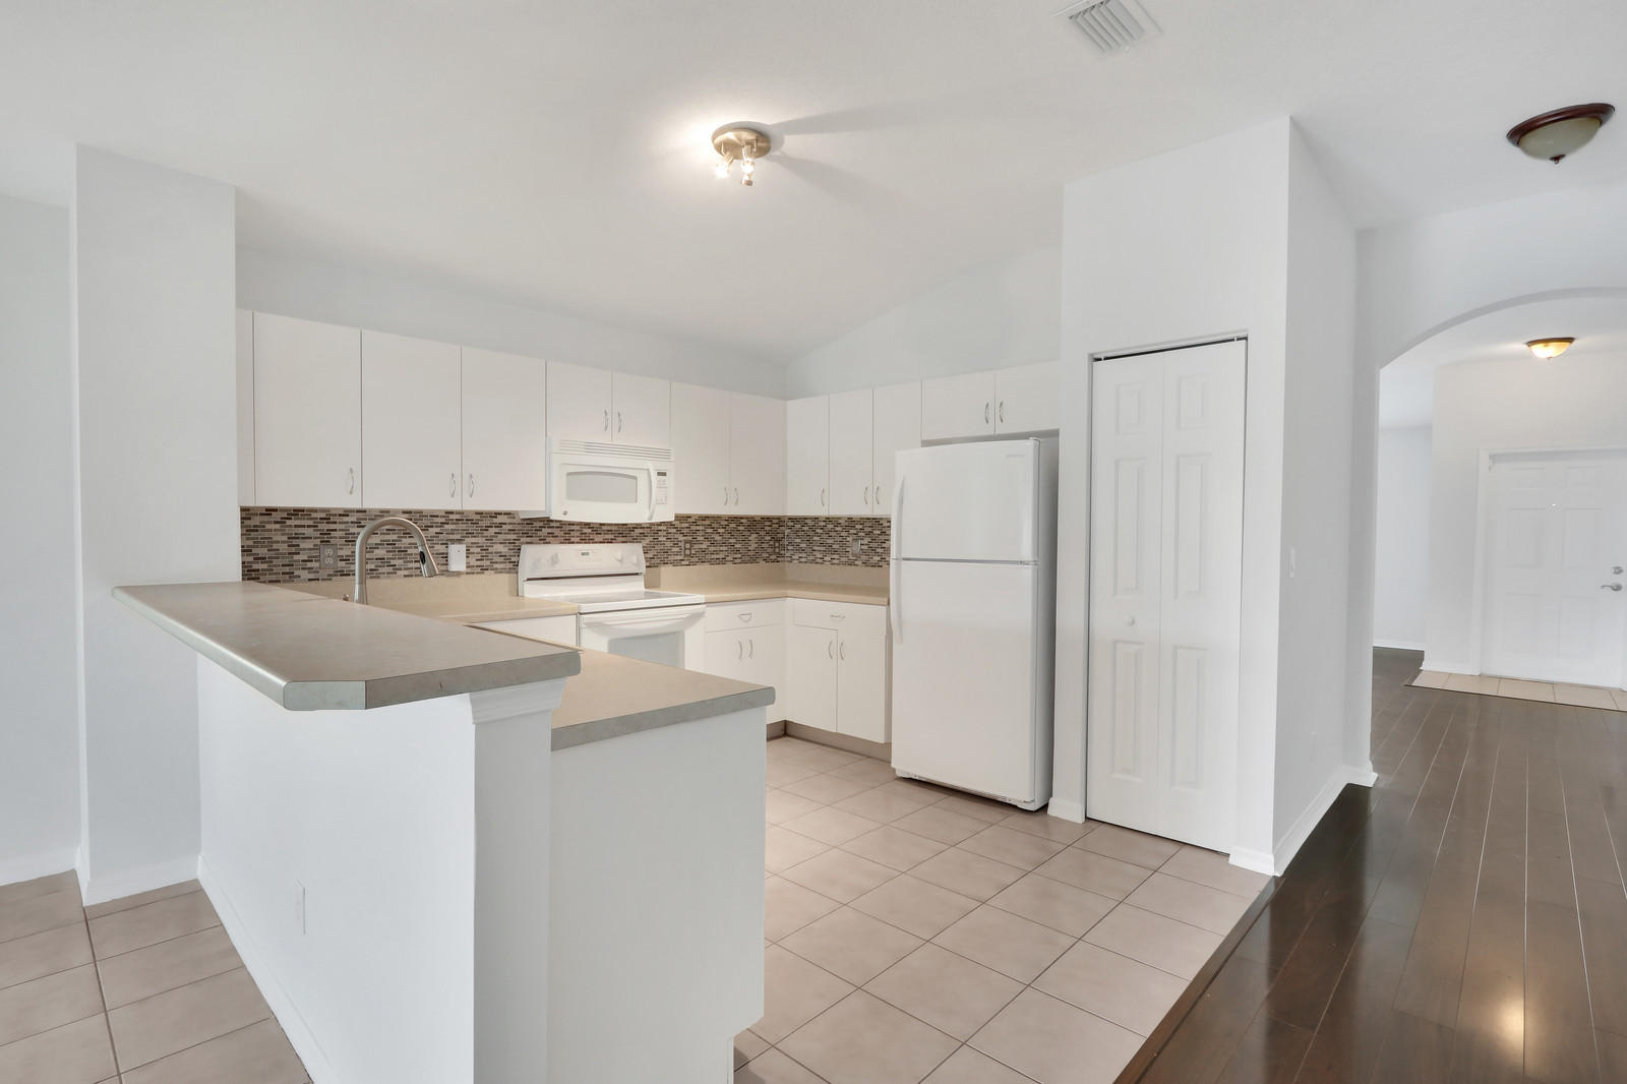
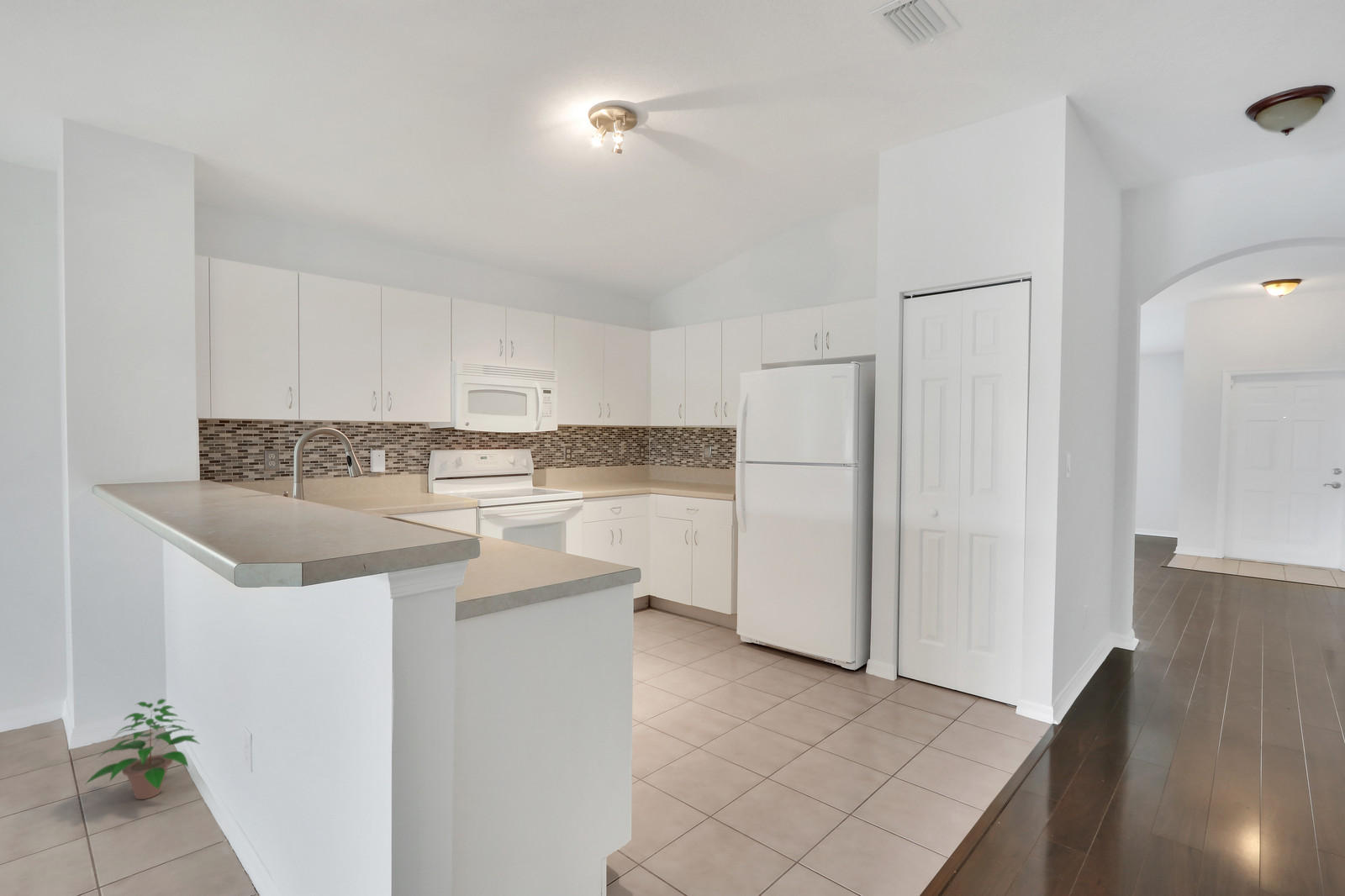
+ potted plant [84,698,201,800]
